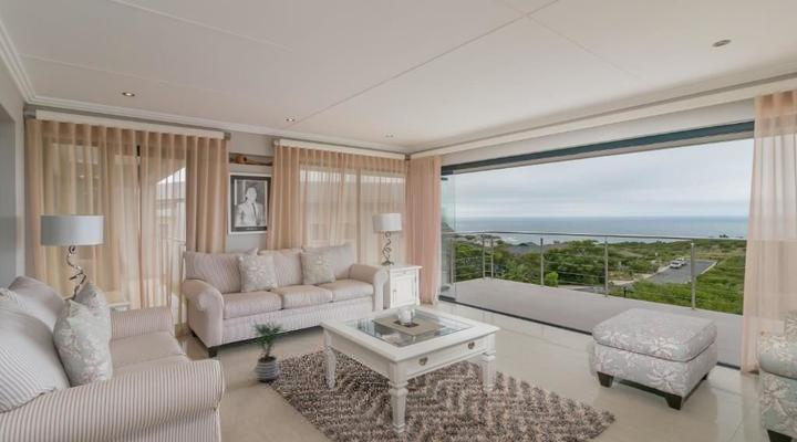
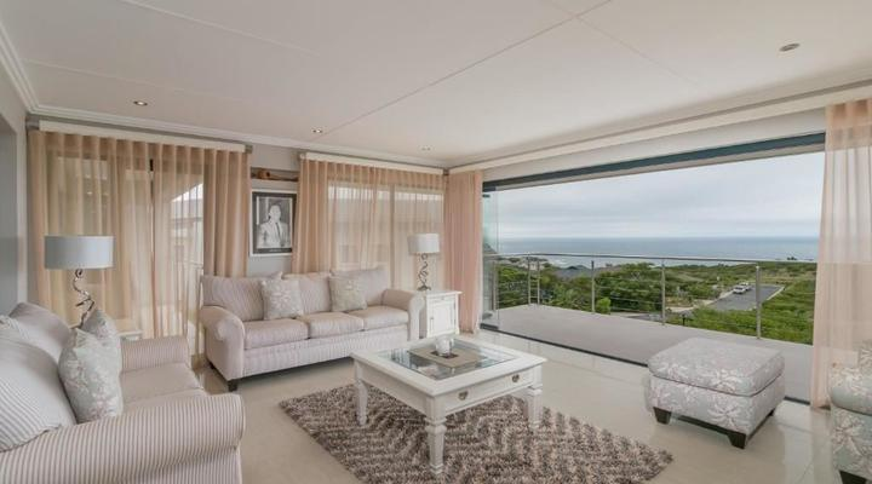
- potted plant [249,319,289,383]
